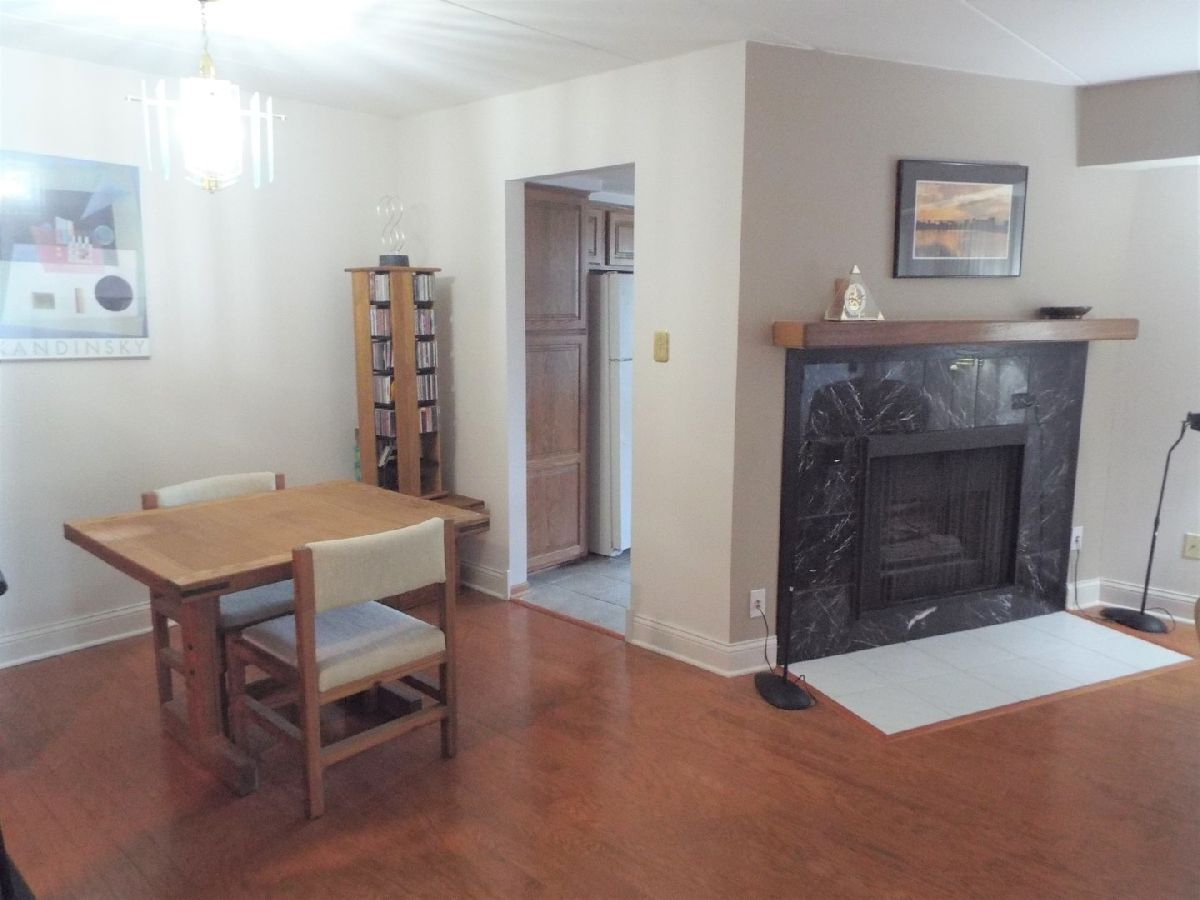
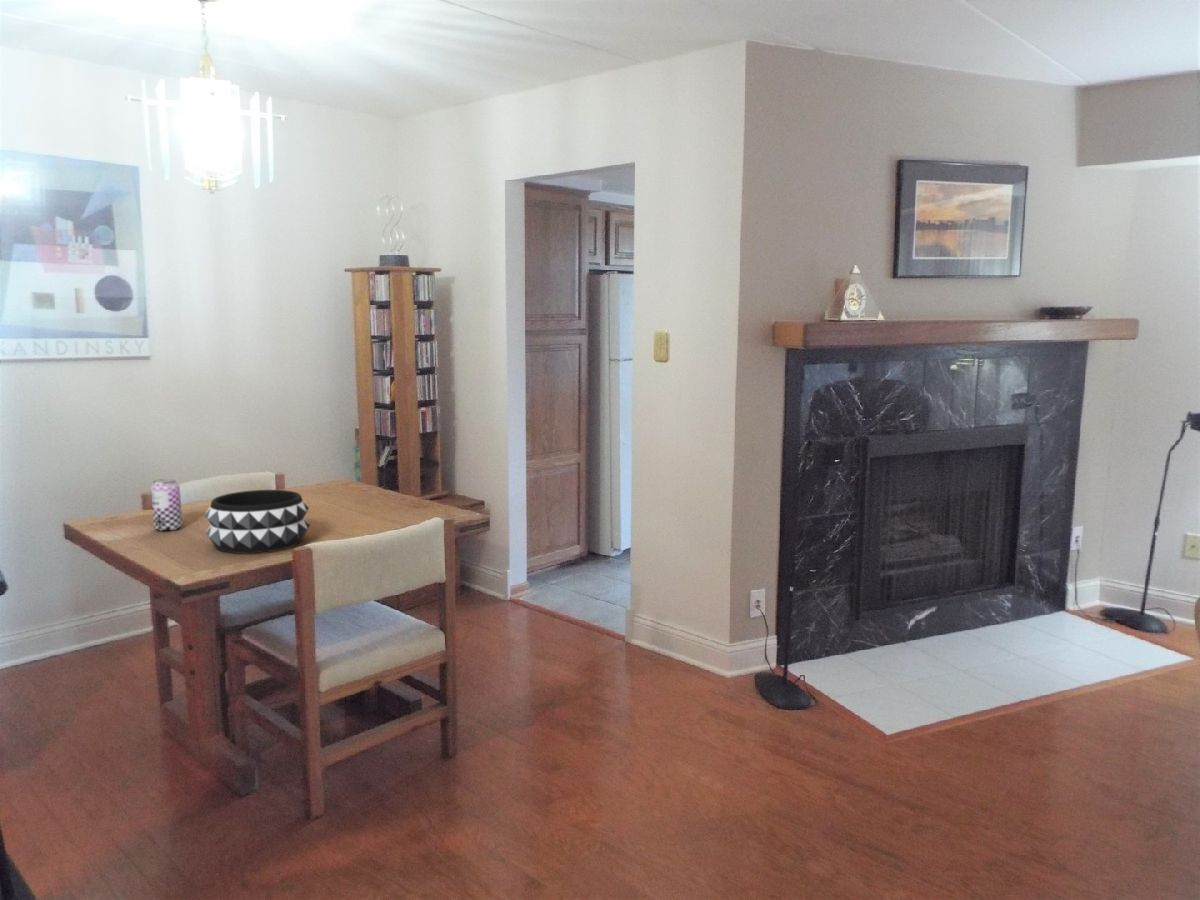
+ decorative bowl [203,489,311,554]
+ beer can [150,478,183,532]
